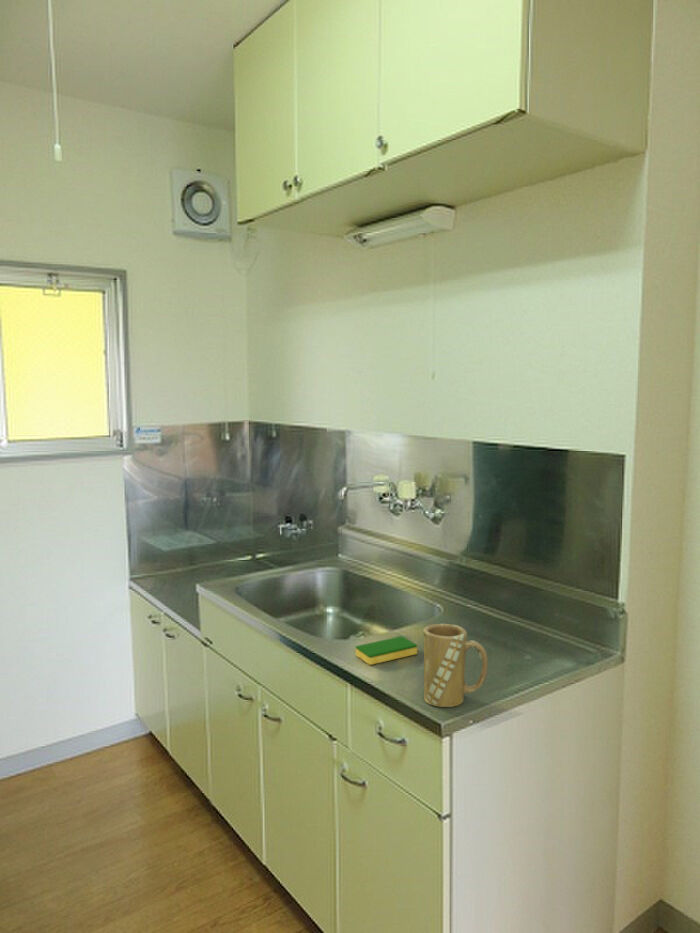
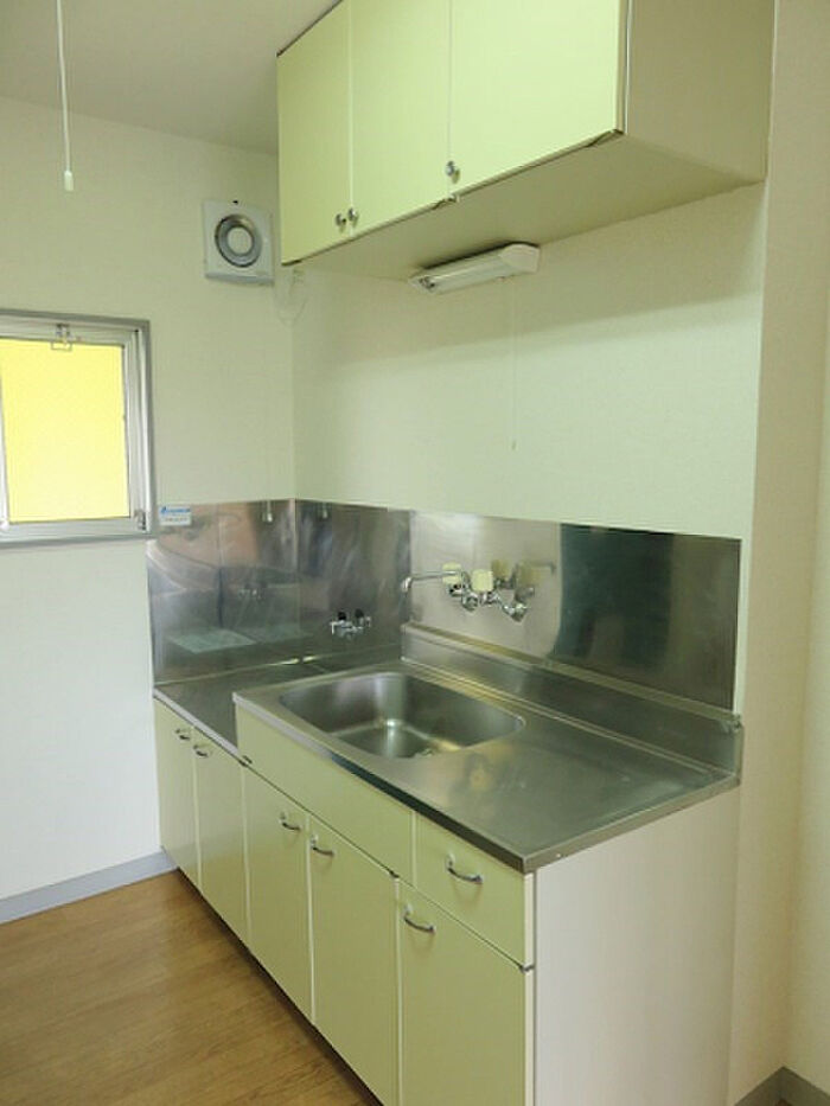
- mug [422,623,489,708]
- dish sponge [355,635,418,666]
